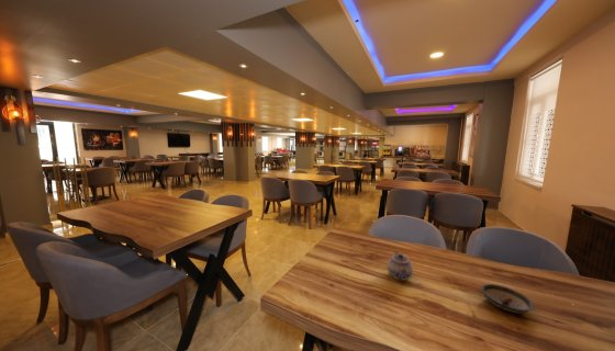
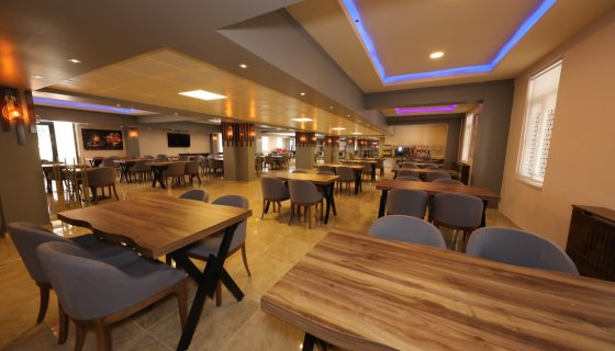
- saucer [480,283,535,314]
- teapot [387,250,414,282]
